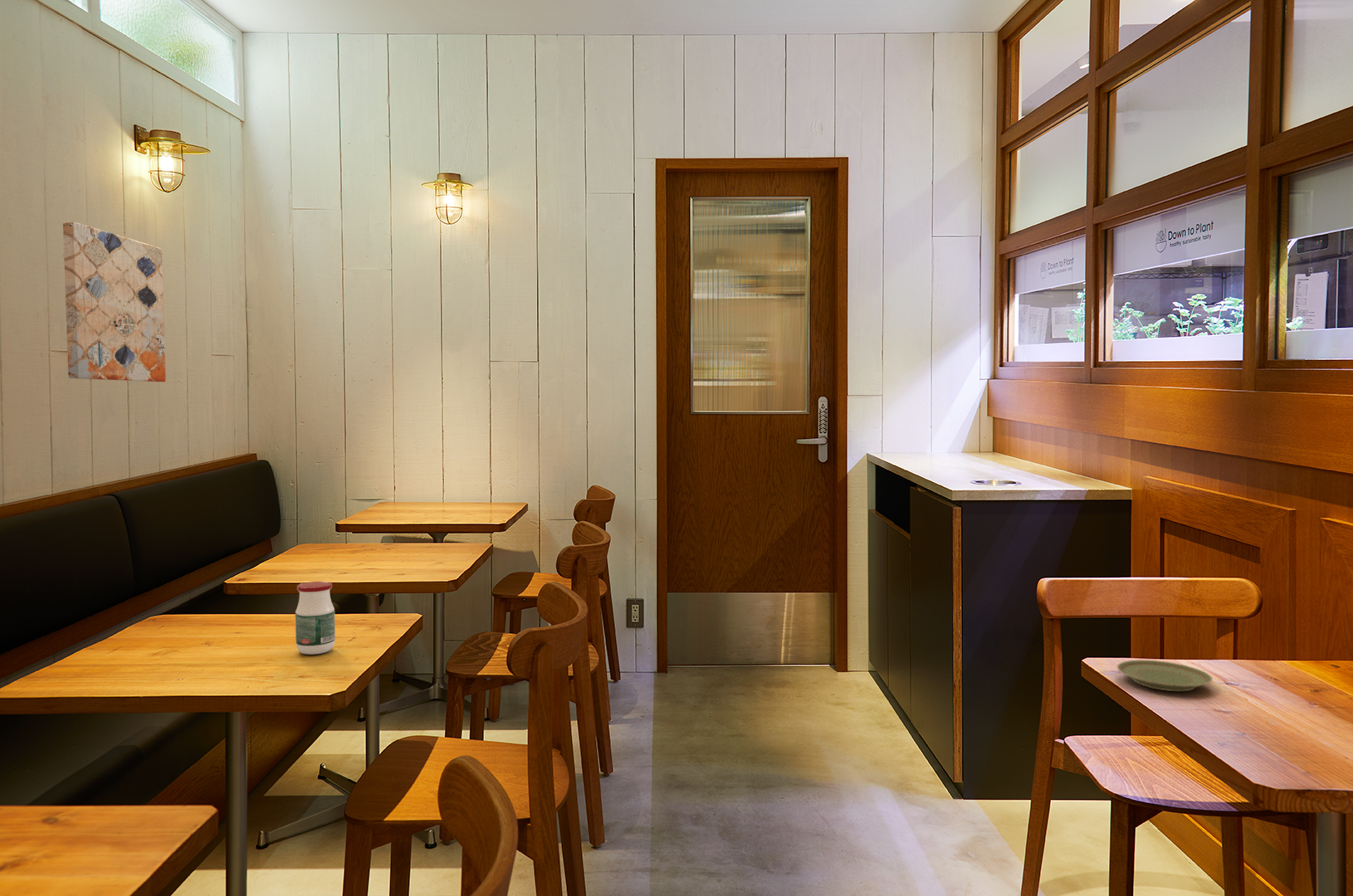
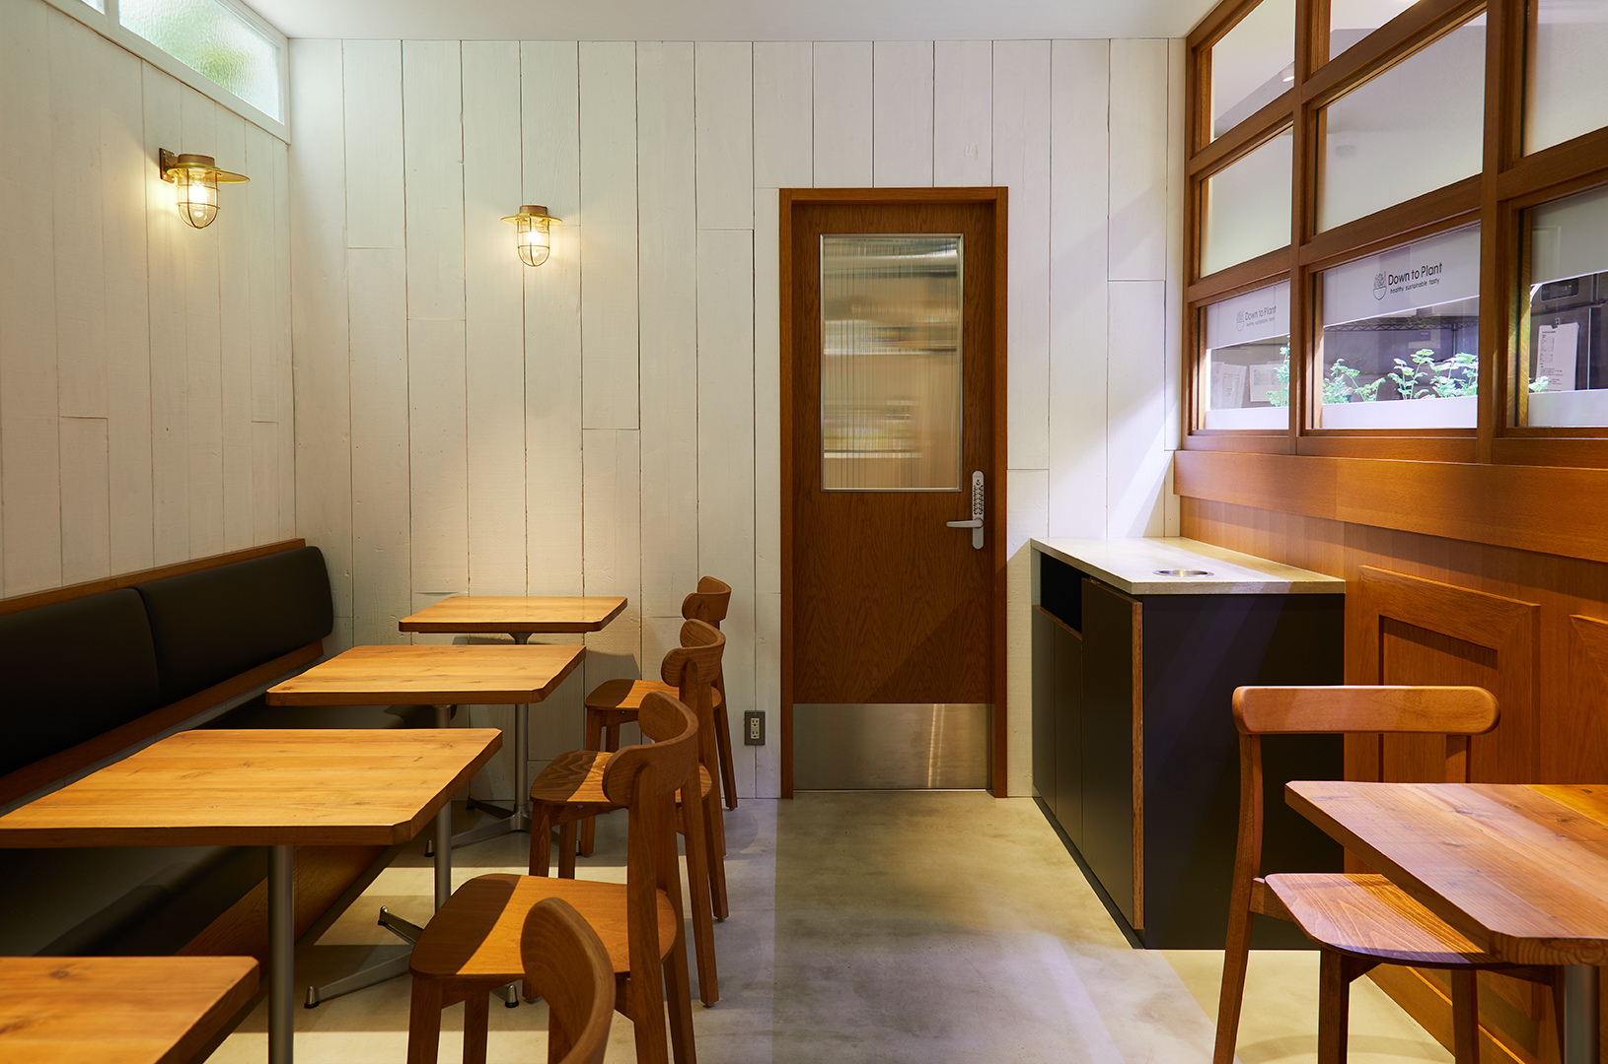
- plate [1116,660,1214,692]
- jar [295,581,336,655]
- wall art [62,221,166,382]
